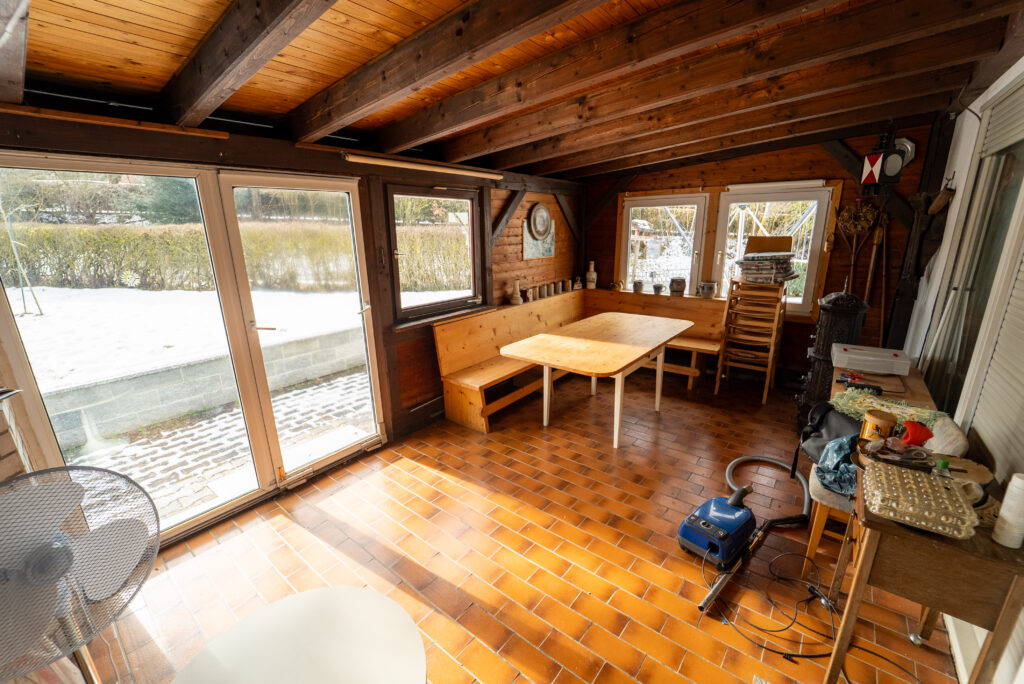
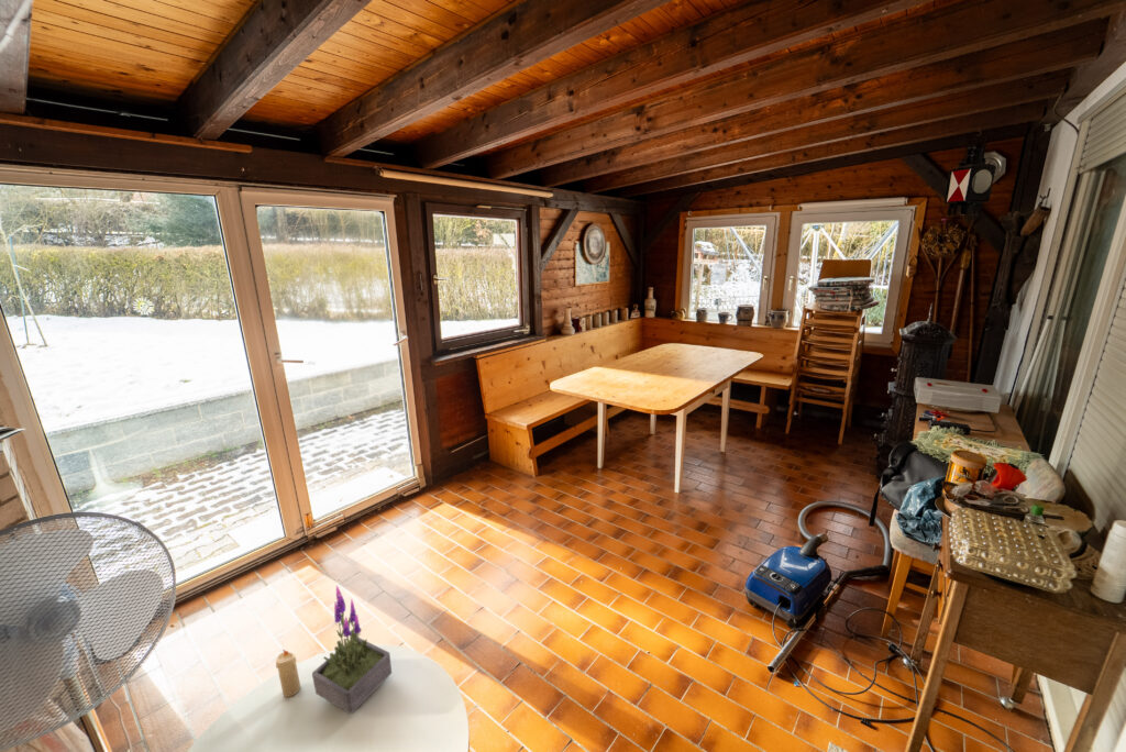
+ potted plant [311,585,393,715]
+ candle [275,649,301,698]
